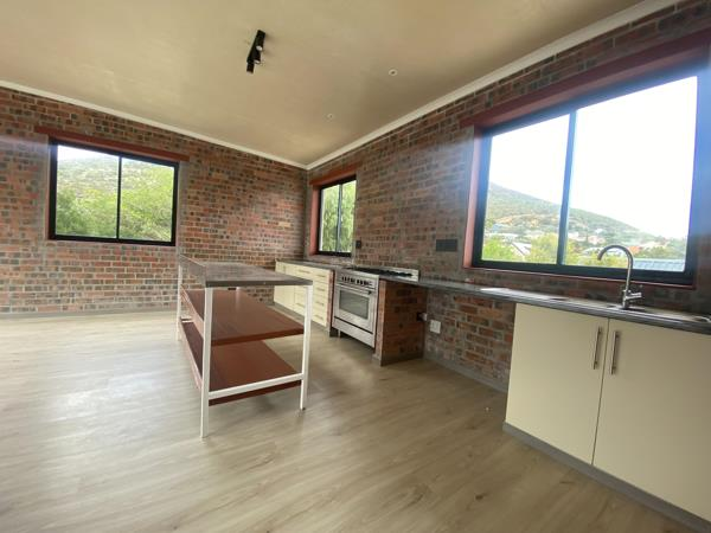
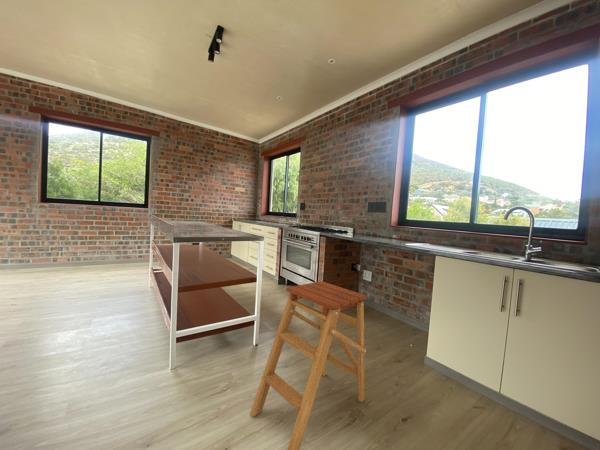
+ step ladder [249,280,368,450]
